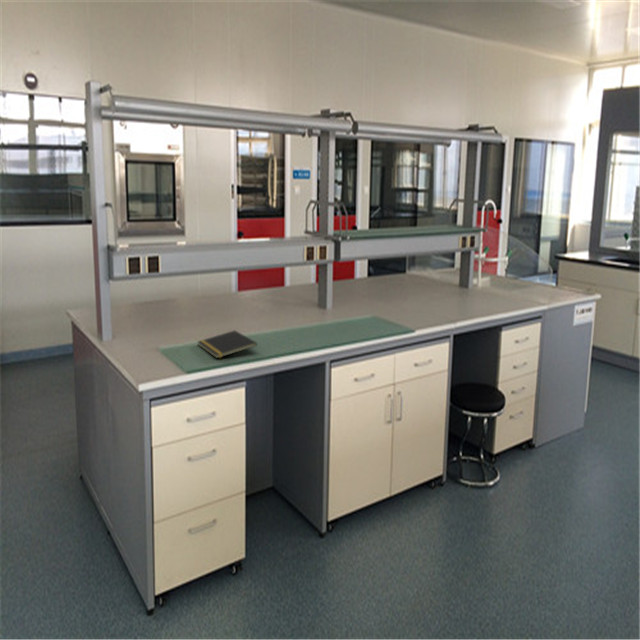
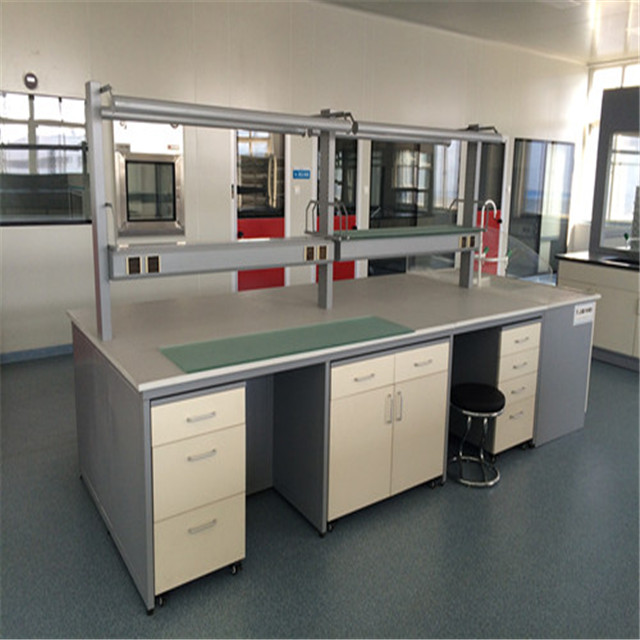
- notepad [196,329,258,359]
